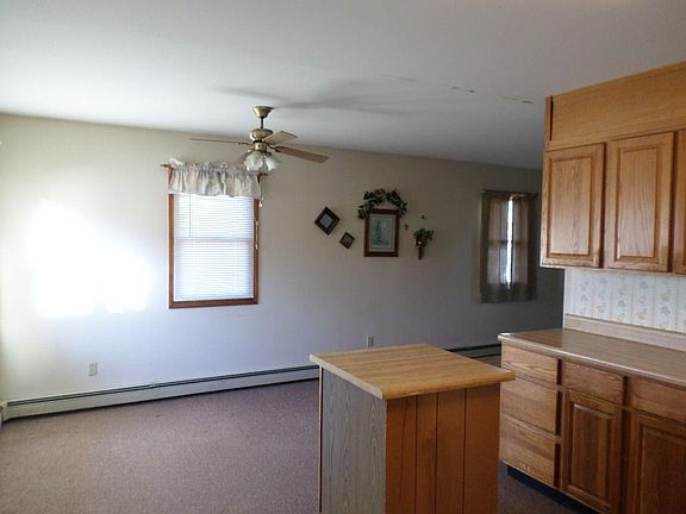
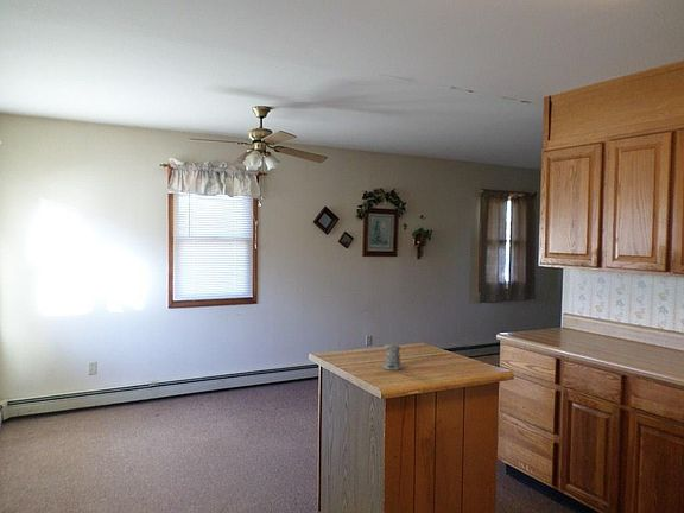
+ pepper shaker [381,342,404,372]
